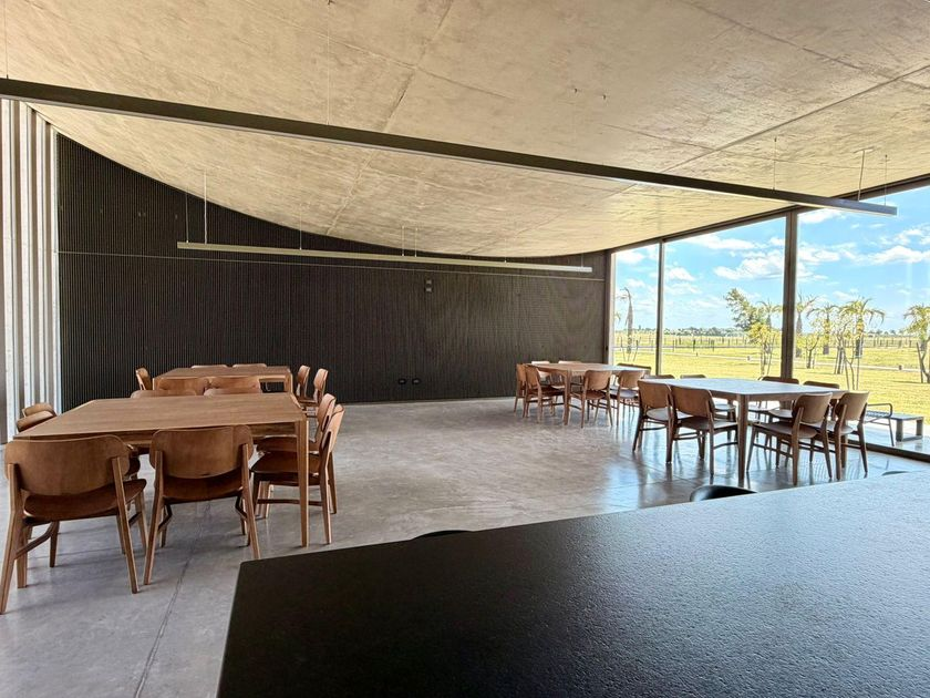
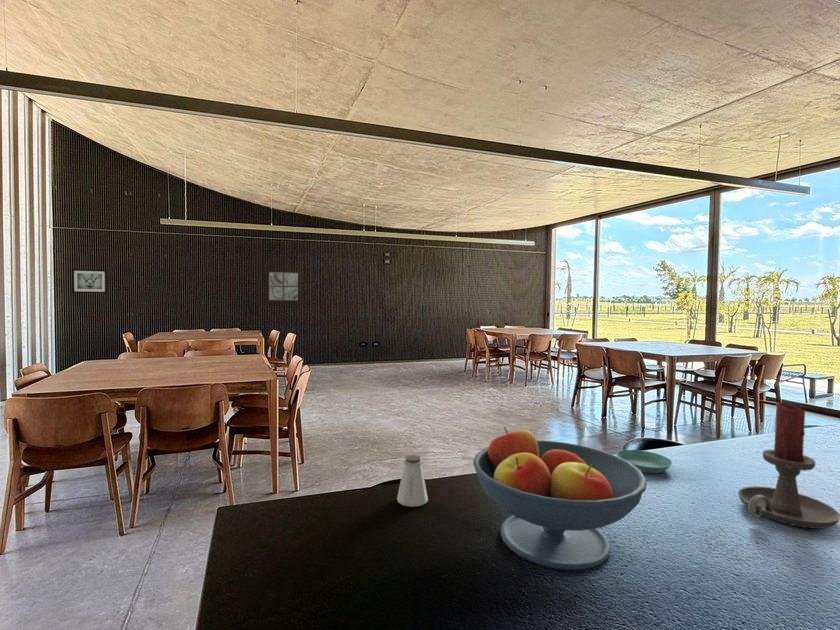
+ saltshaker [396,454,429,508]
+ saucer [615,449,673,474]
+ wall art [71,268,108,294]
+ fruit bowl [472,426,648,571]
+ candle holder [737,401,840,530]
+ wall art [268,271,299,301]
